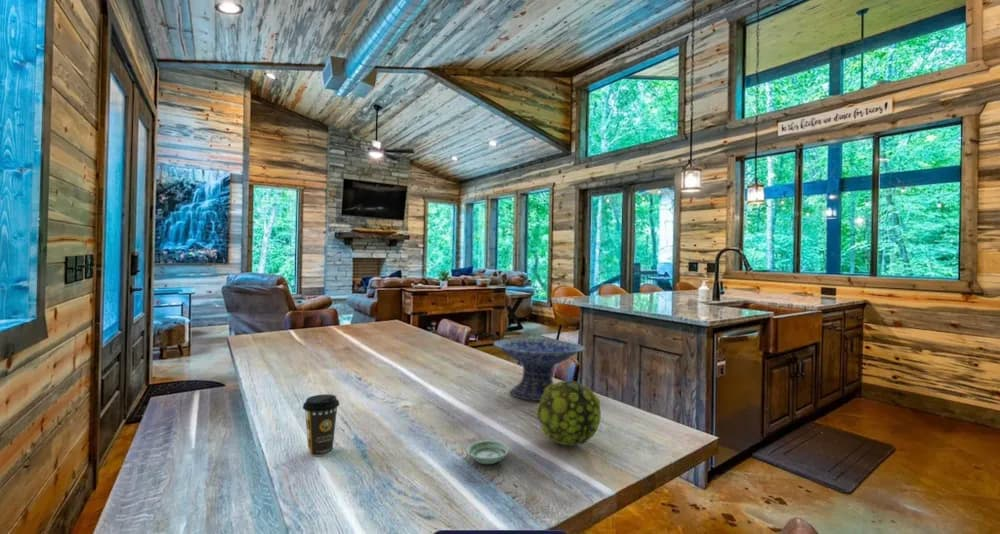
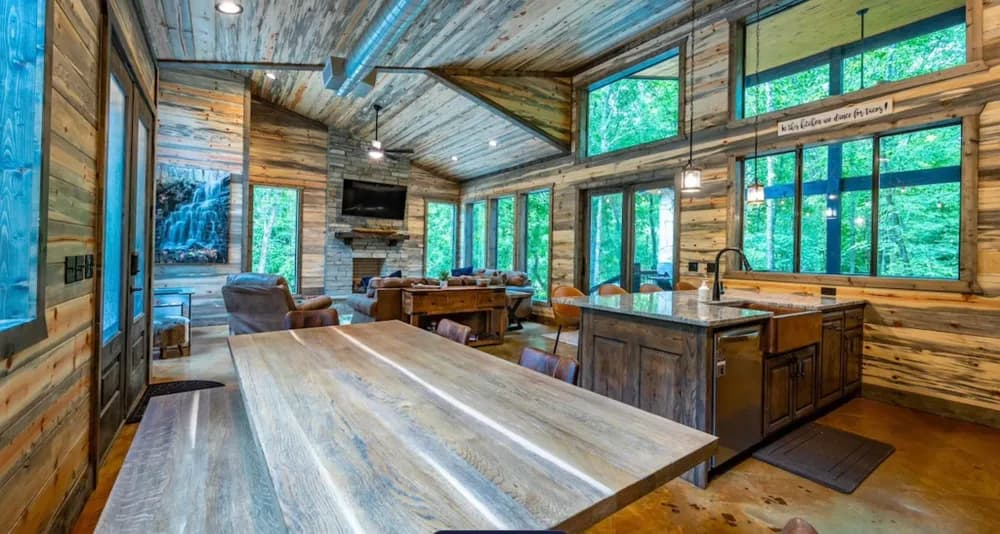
- decorative bowl [492,337,586,402]
- coffee cup [302,393,340,457]
- decorative ball [535,380,602,446]
- saucer [465,440,510,465]
